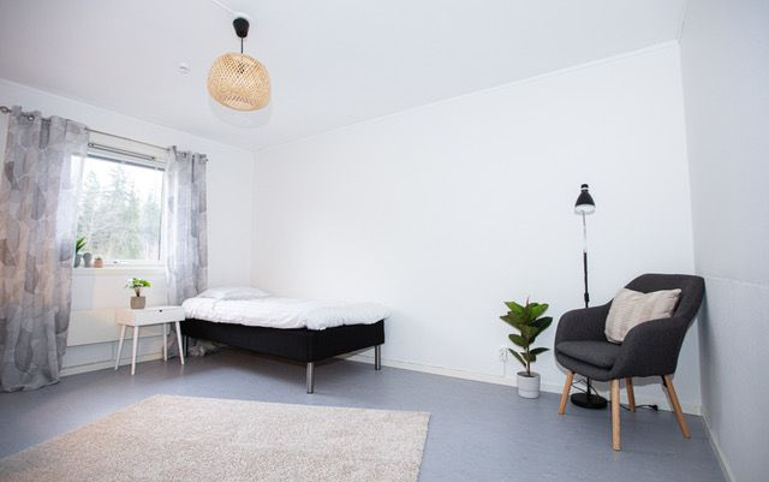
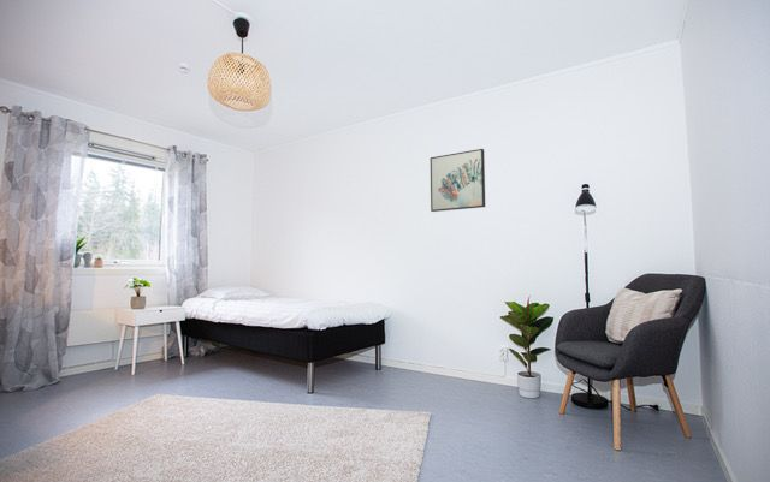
+ wall art [430,148,486,213]
